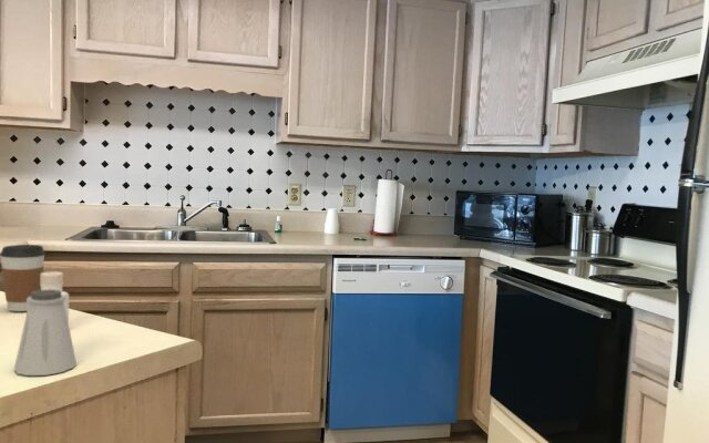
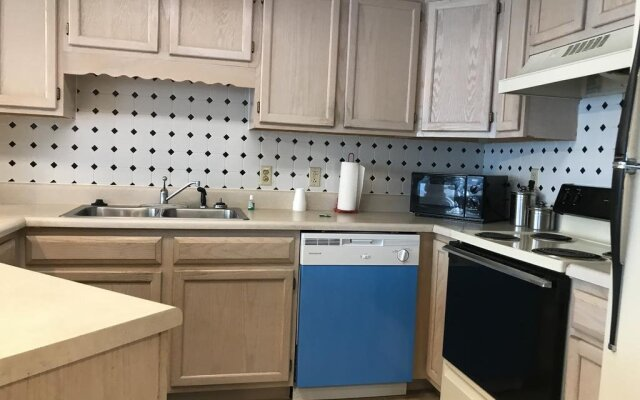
- saltshaker [13,289,78,377]
- pepper shaker [40,270,70,324]
- coffee cup [0,244,47,312]
